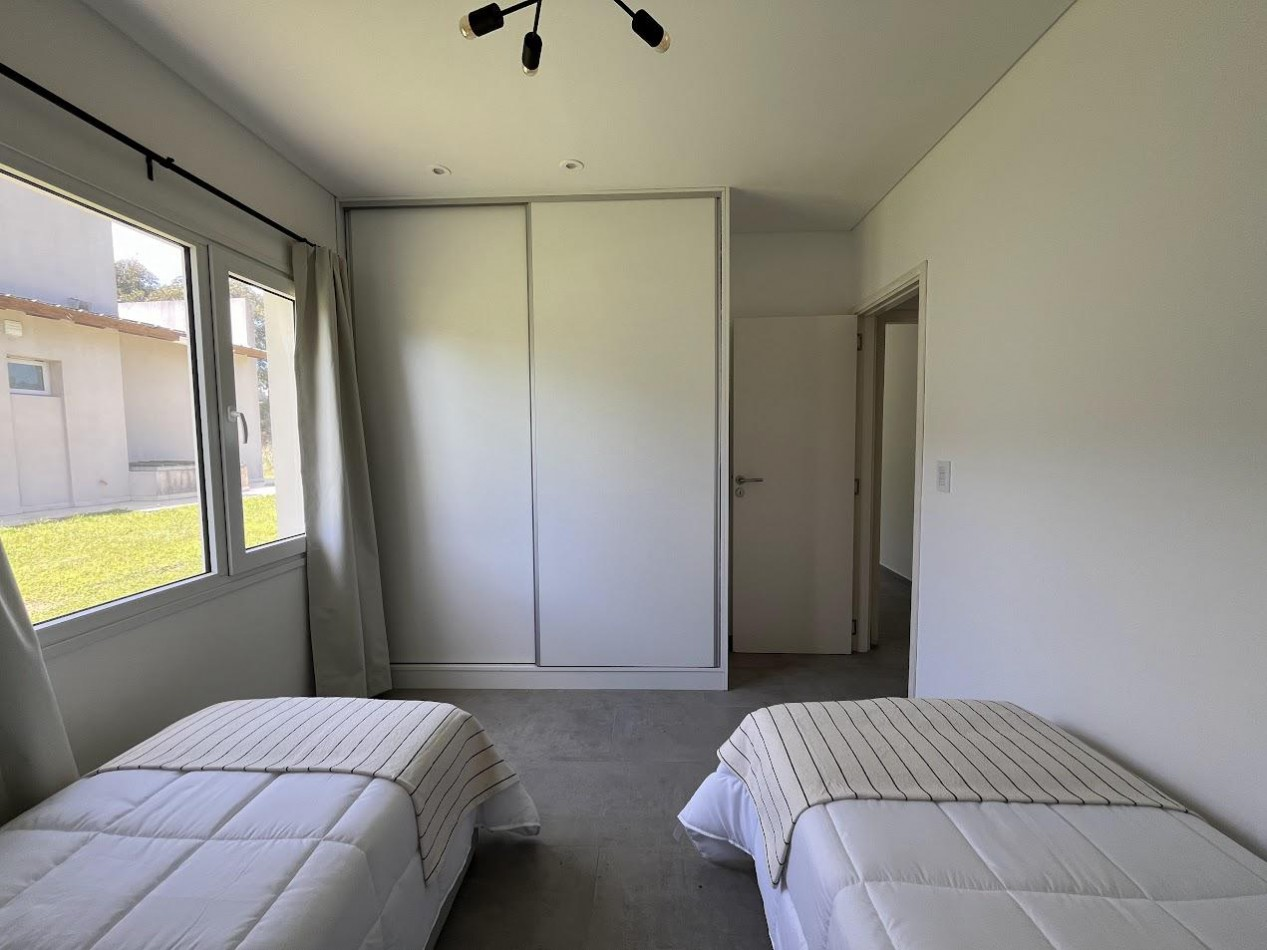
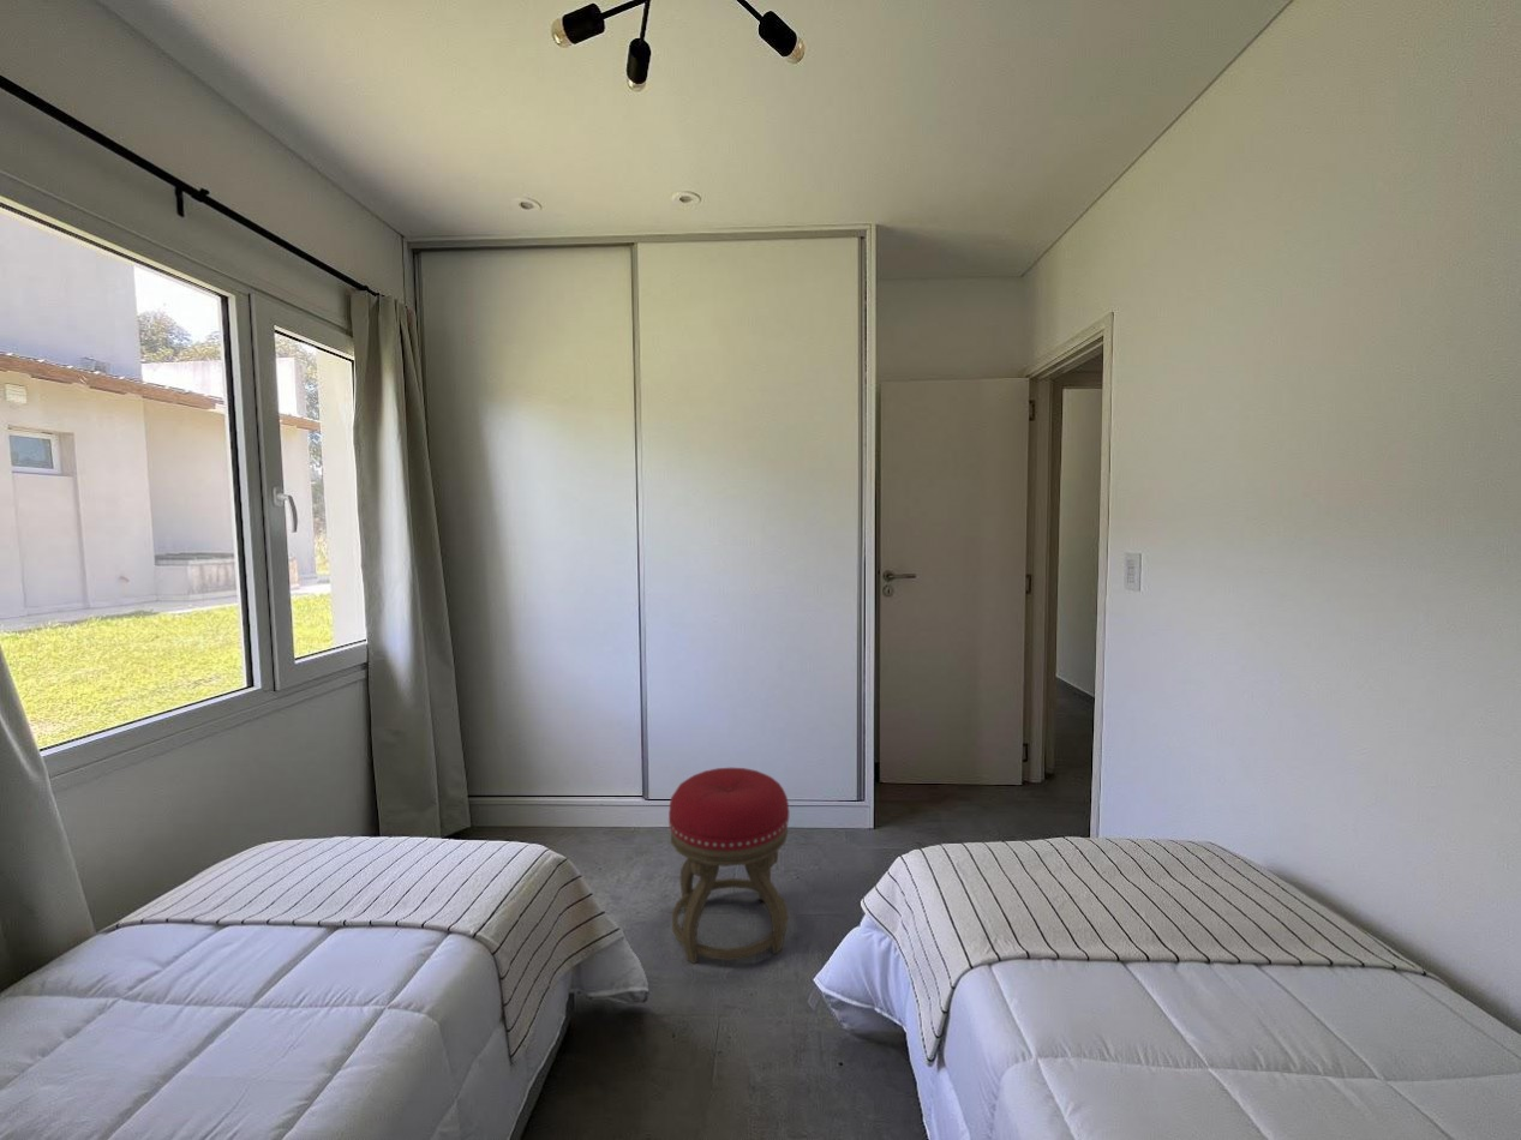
+ stool [667,767,790,965]
